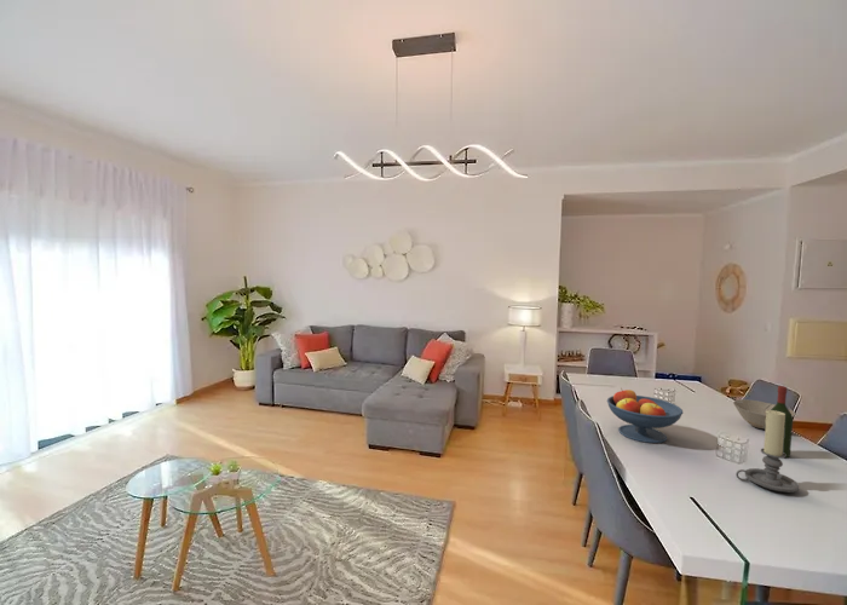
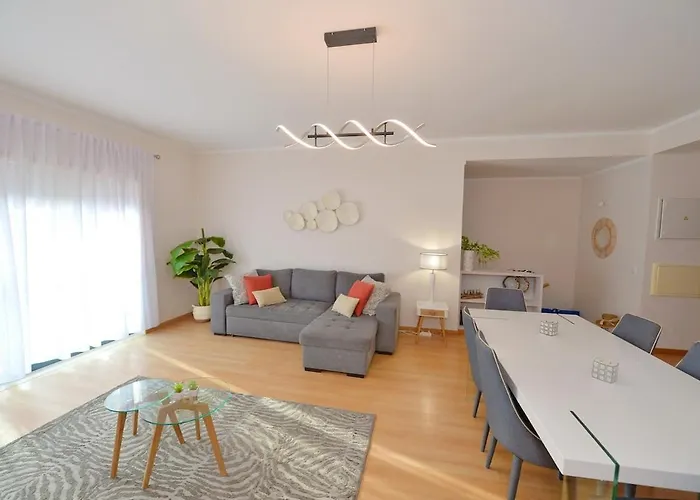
- candle holder [734,410,801,494]
- wine bottle [771,385,794,459]
- bowl [732,398,797,430]
- fruit bowl [606,387,684,444]
